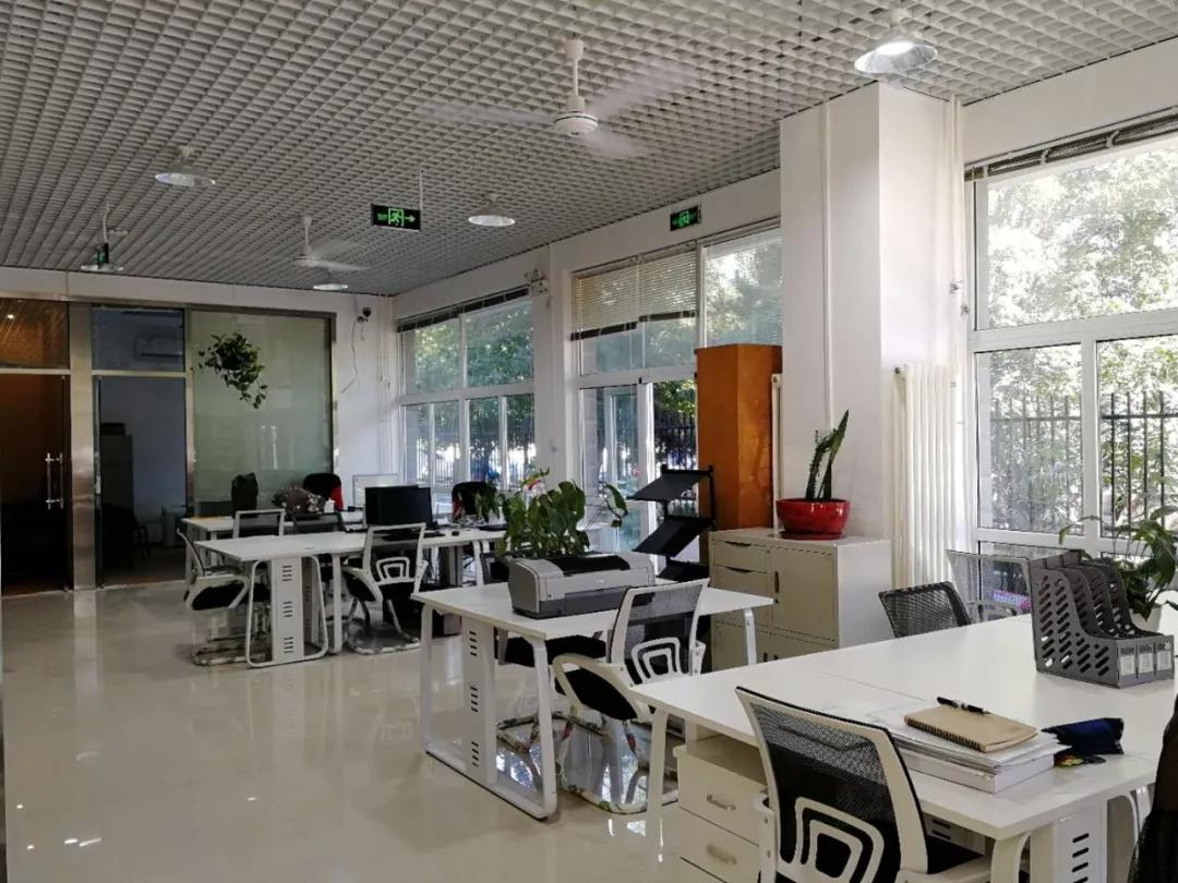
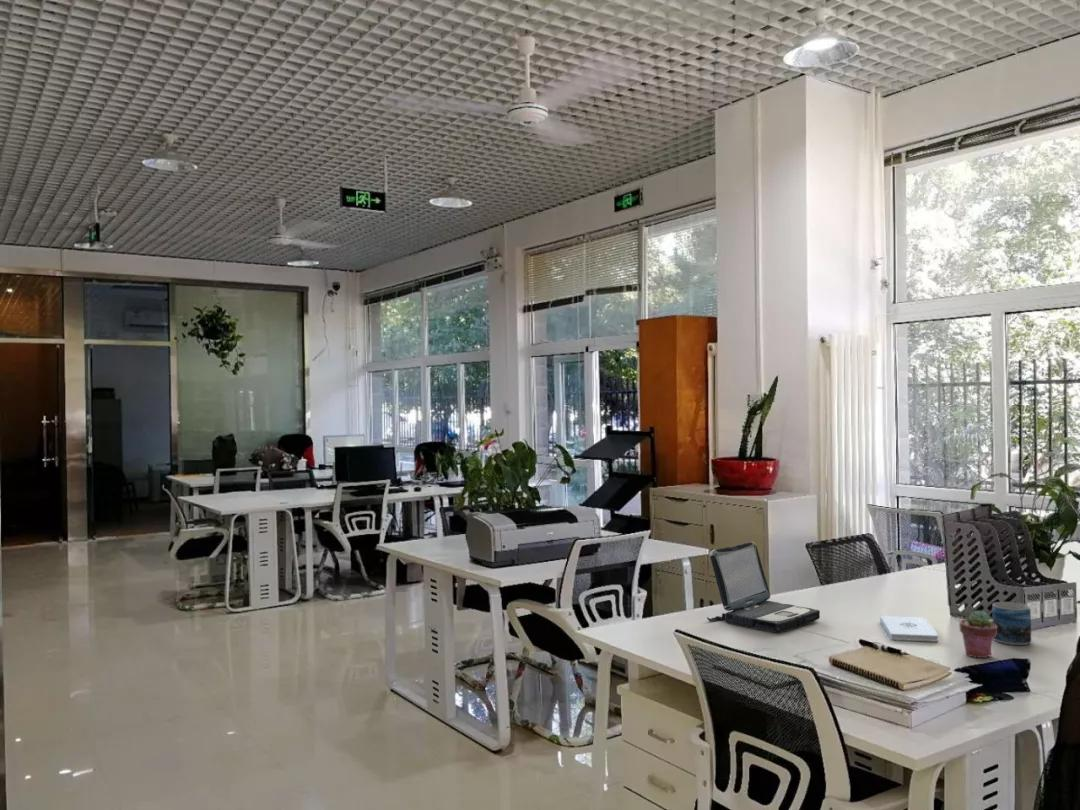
+ laptop [706,541,821,634]
+ potted succulent [958,609,997,659]
+ mug [991,601,1032,646]
+ notepad [879,615,939,643]
